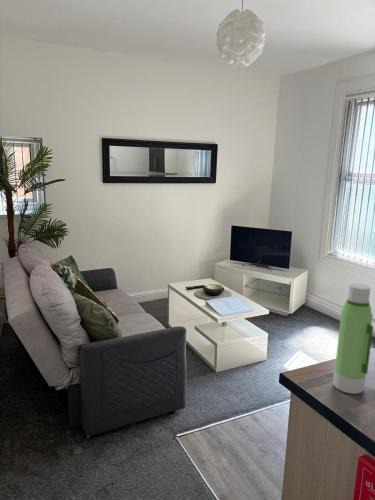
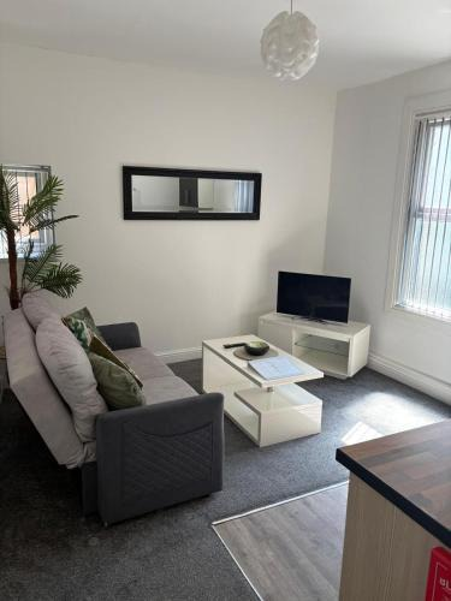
- water bottle [332,283,374,395]
